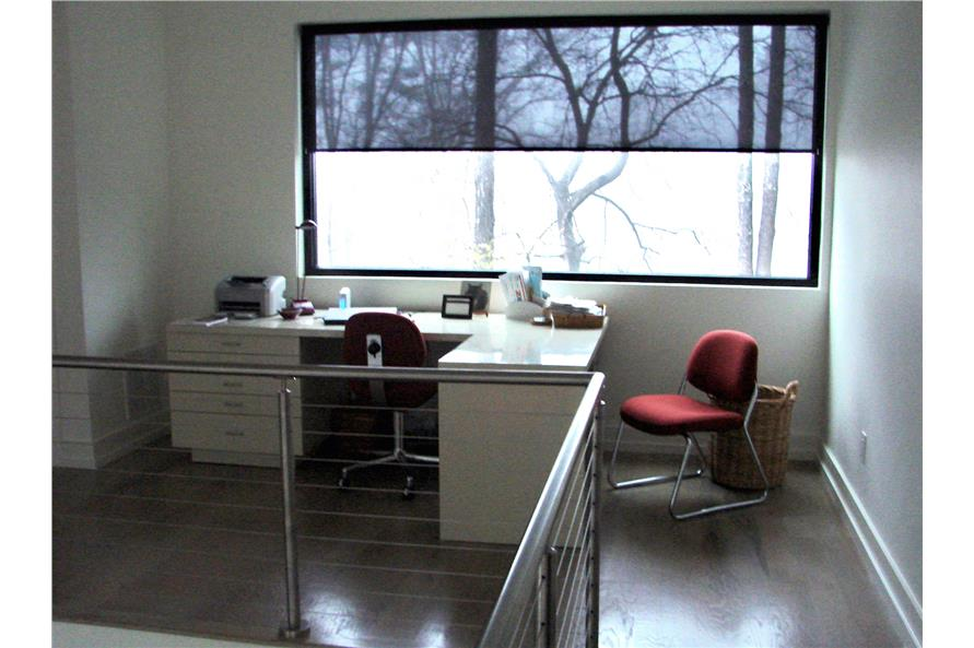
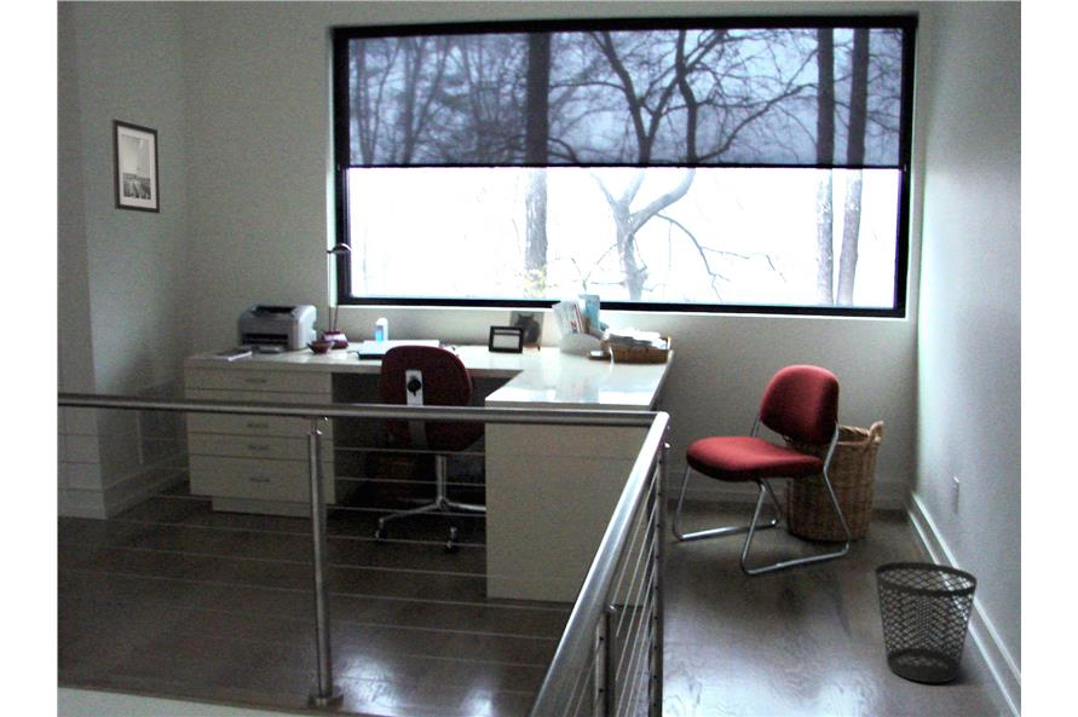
+ wall art [110,118,161,215]
+ wastebasket [874,561,979,683]
